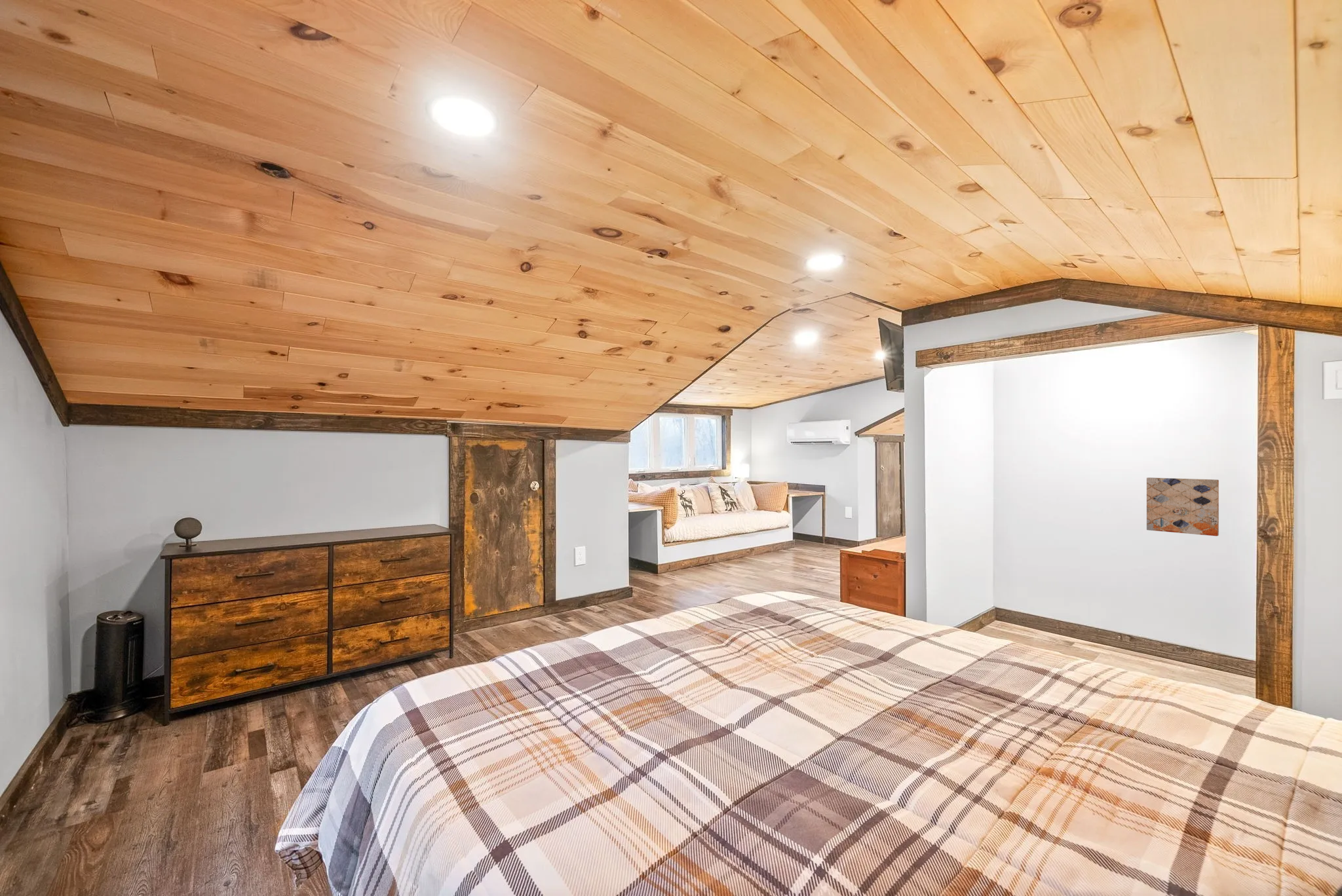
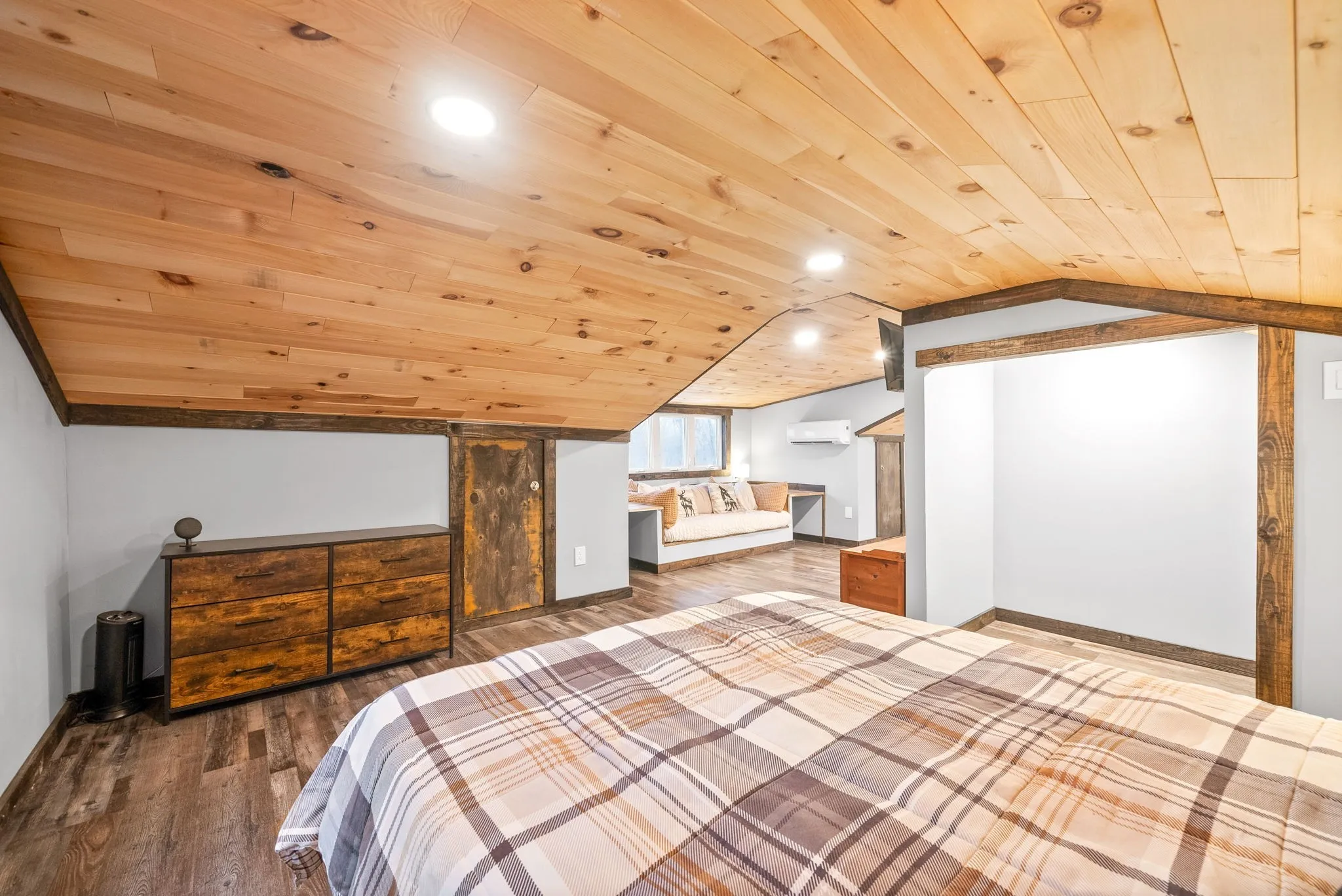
- wall art [1146,477,1219,536]
